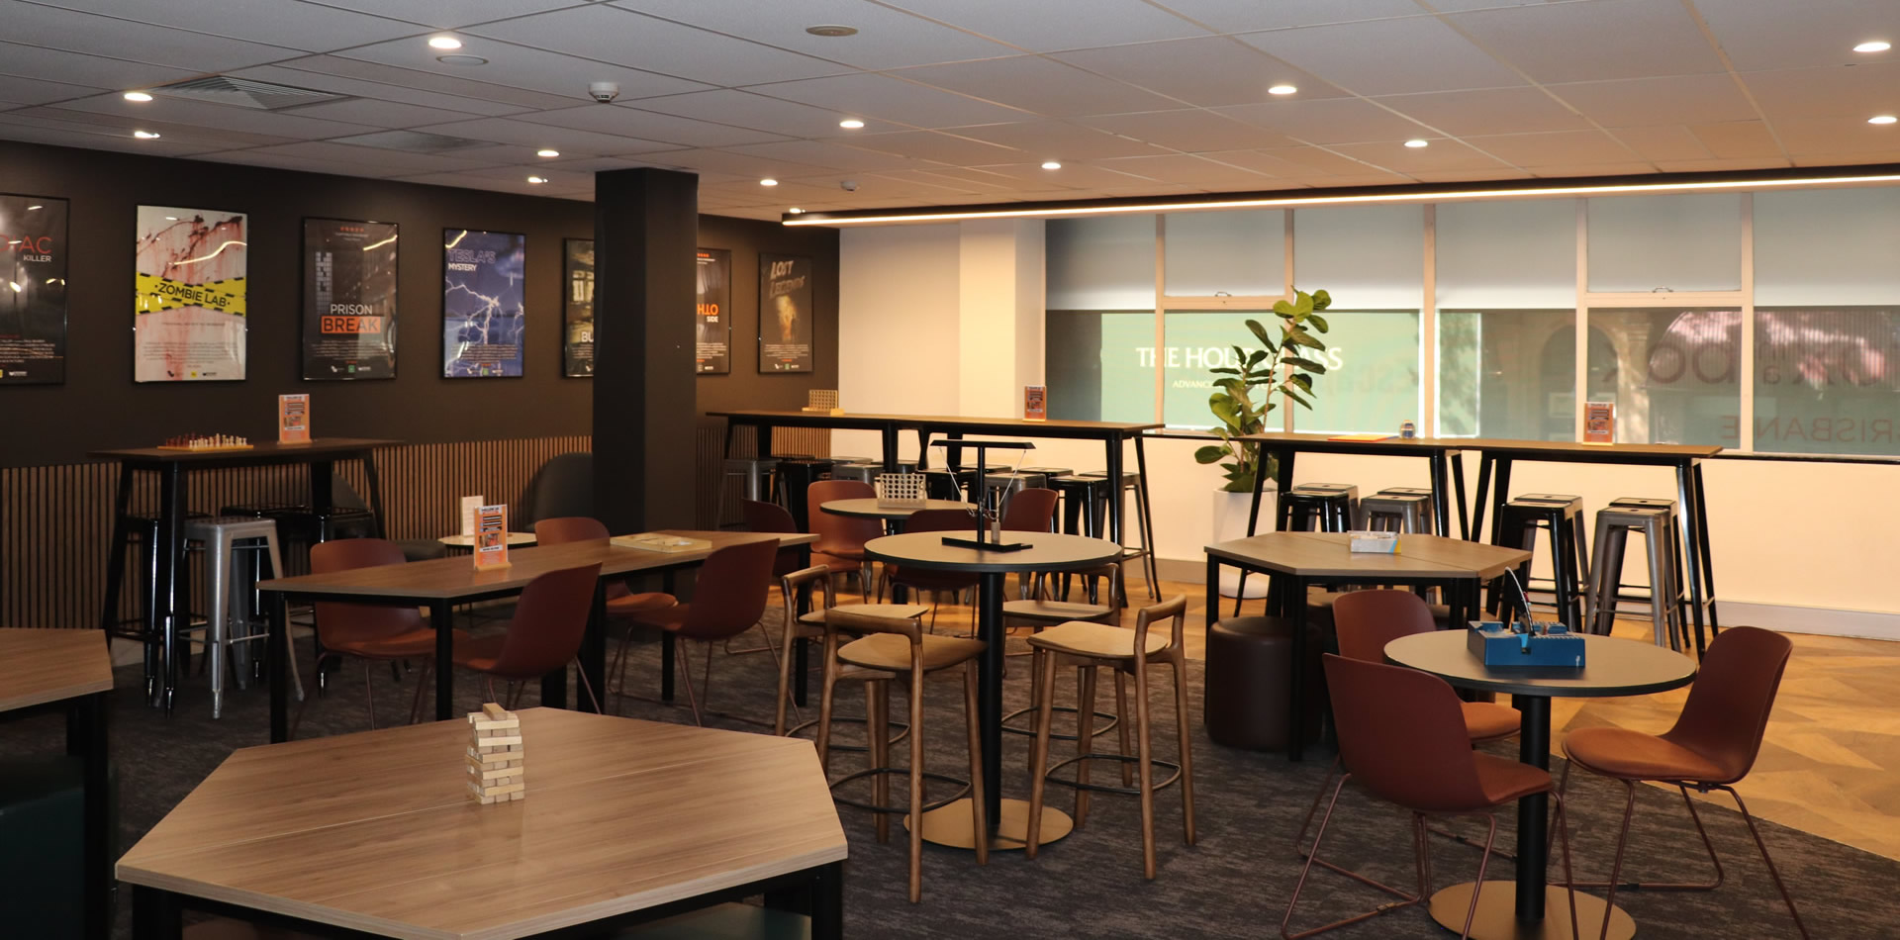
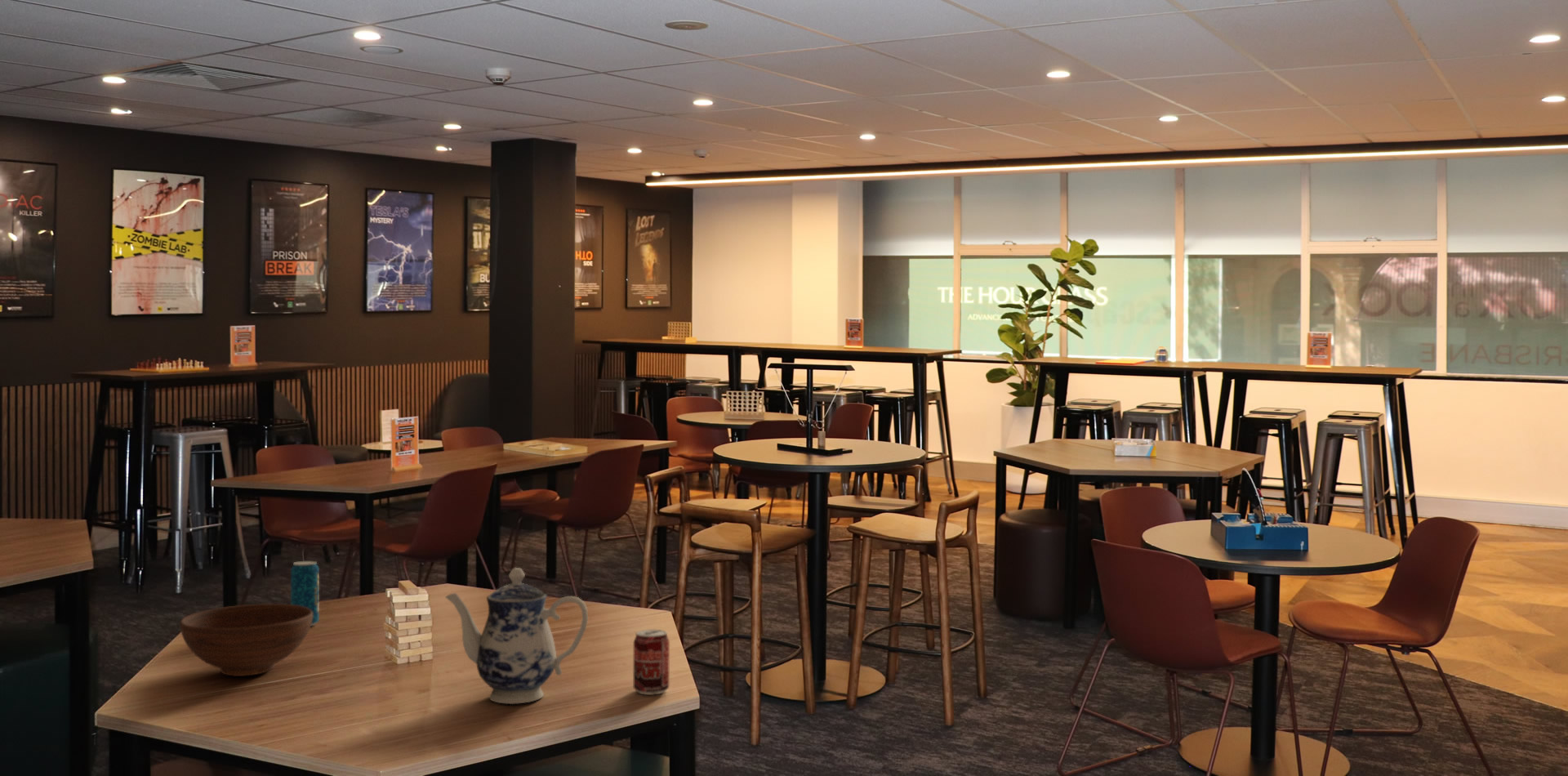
+ beverage can [633,629,670,696]
+ bowl [179,603,313,677]
+ beverage can [290,560,320,627]
+ teapot [444,567,589,705]
